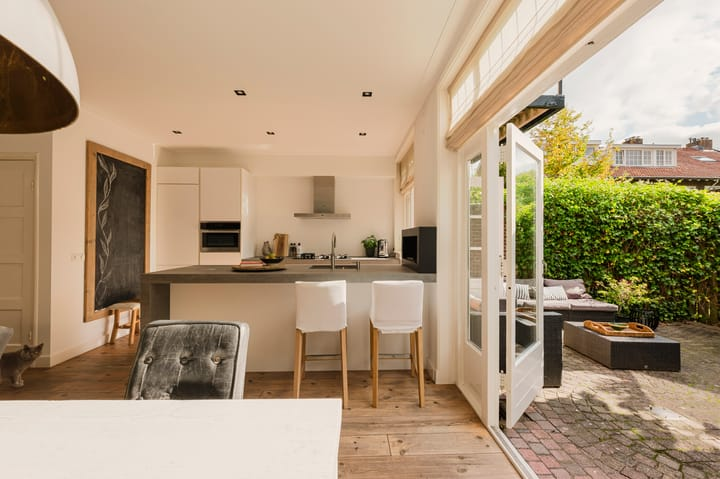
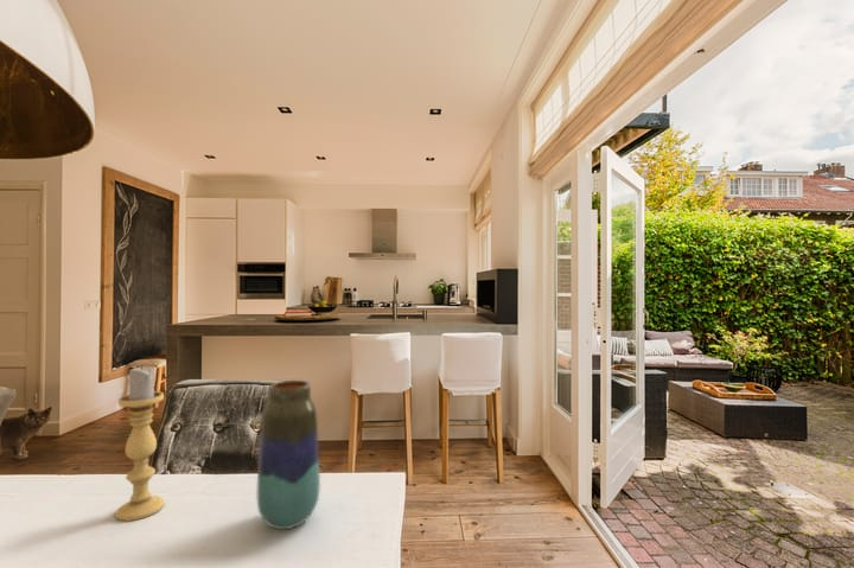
+ vase [255,379,321,530]
+ candle holder [115,364,165,523]
